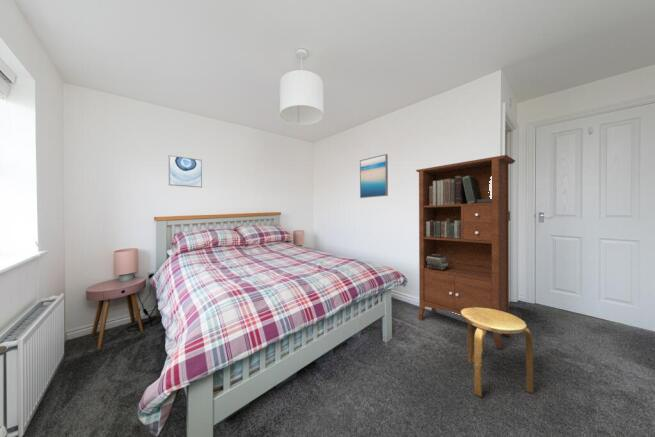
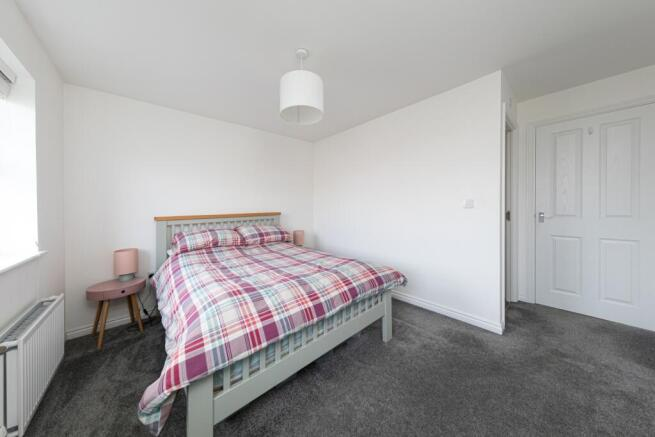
- wall art [167,154,203,189]
- stool [459,307,535,398]
- wall art [359,153,389,199]
- bookcase [415,154,516,349]
